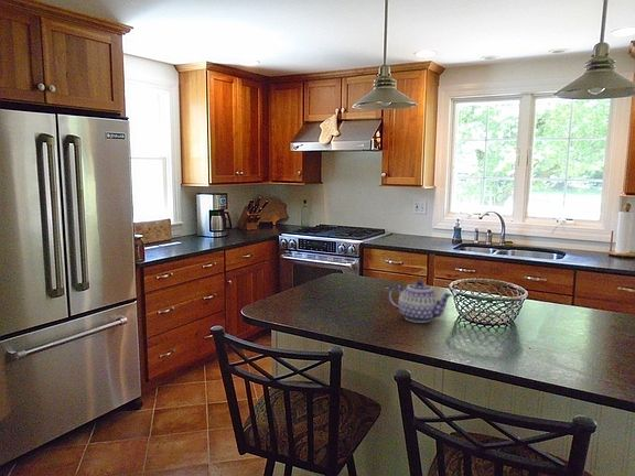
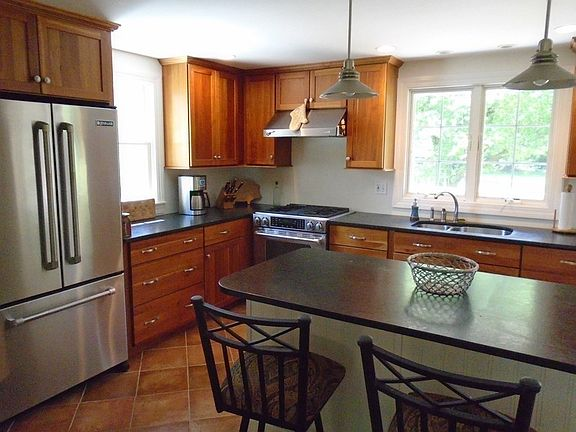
- teapot [387,279,453,324]
